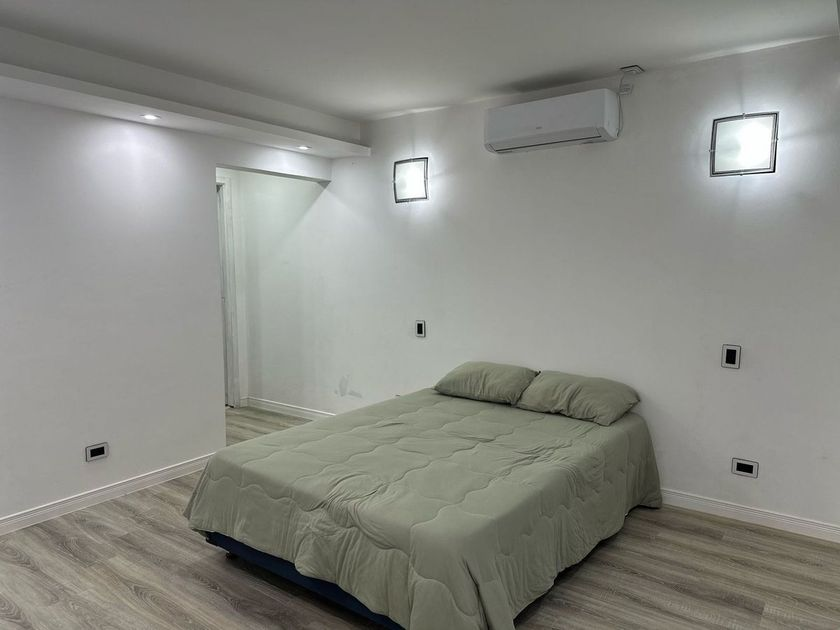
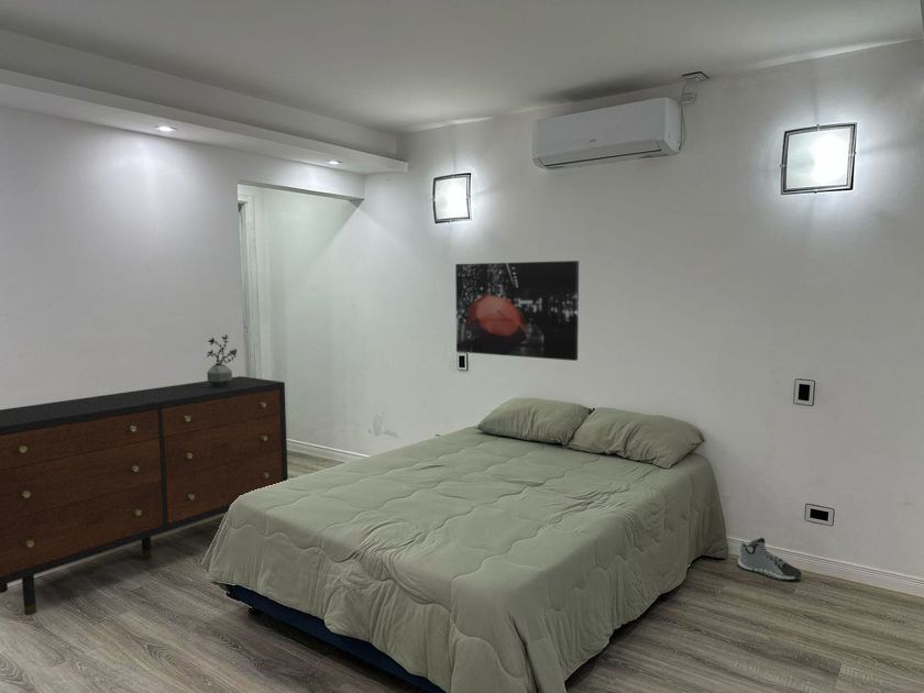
+ wall art [454,260,580,362]
+ potted plant [206,333,238,387]
+ dresser [0,375,289,616]
+ sneaker [737,537,803,582]
